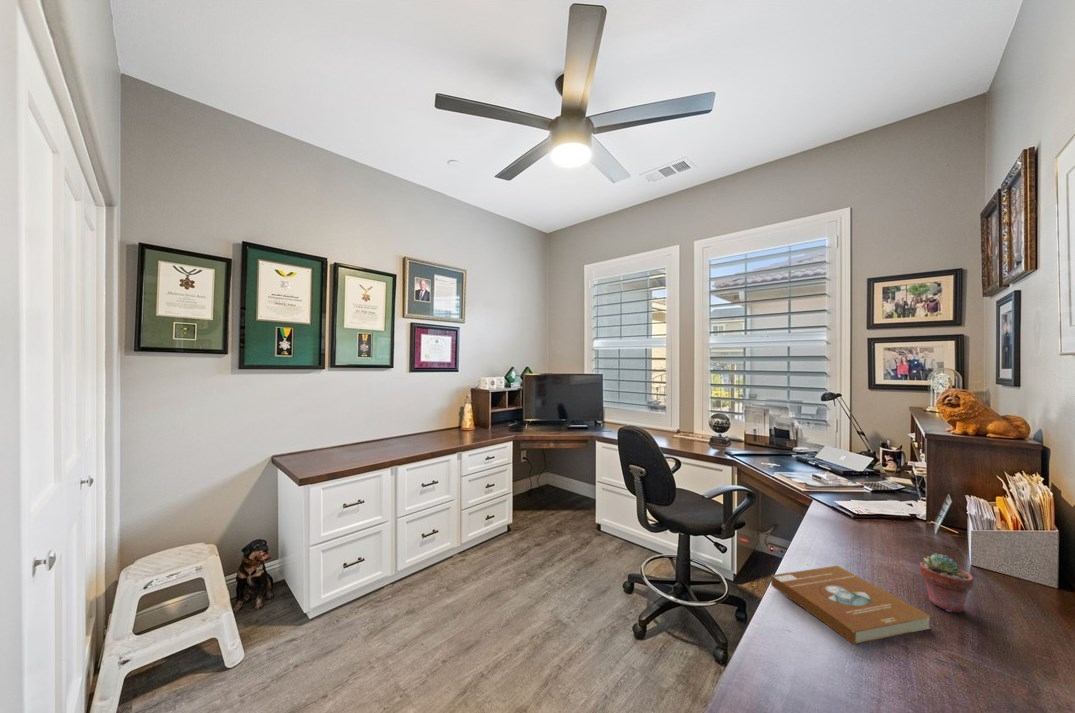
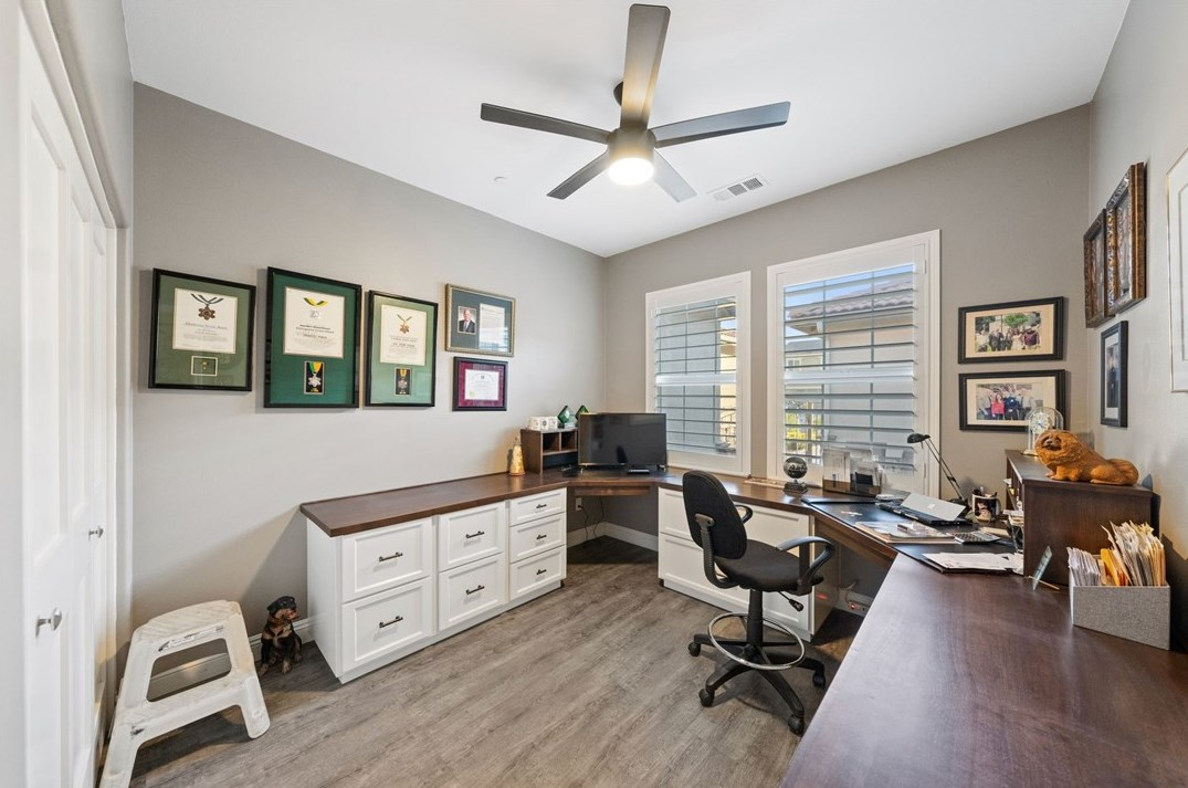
- potted succulent [919,552,974,614]
- book [770,565,932,646]
